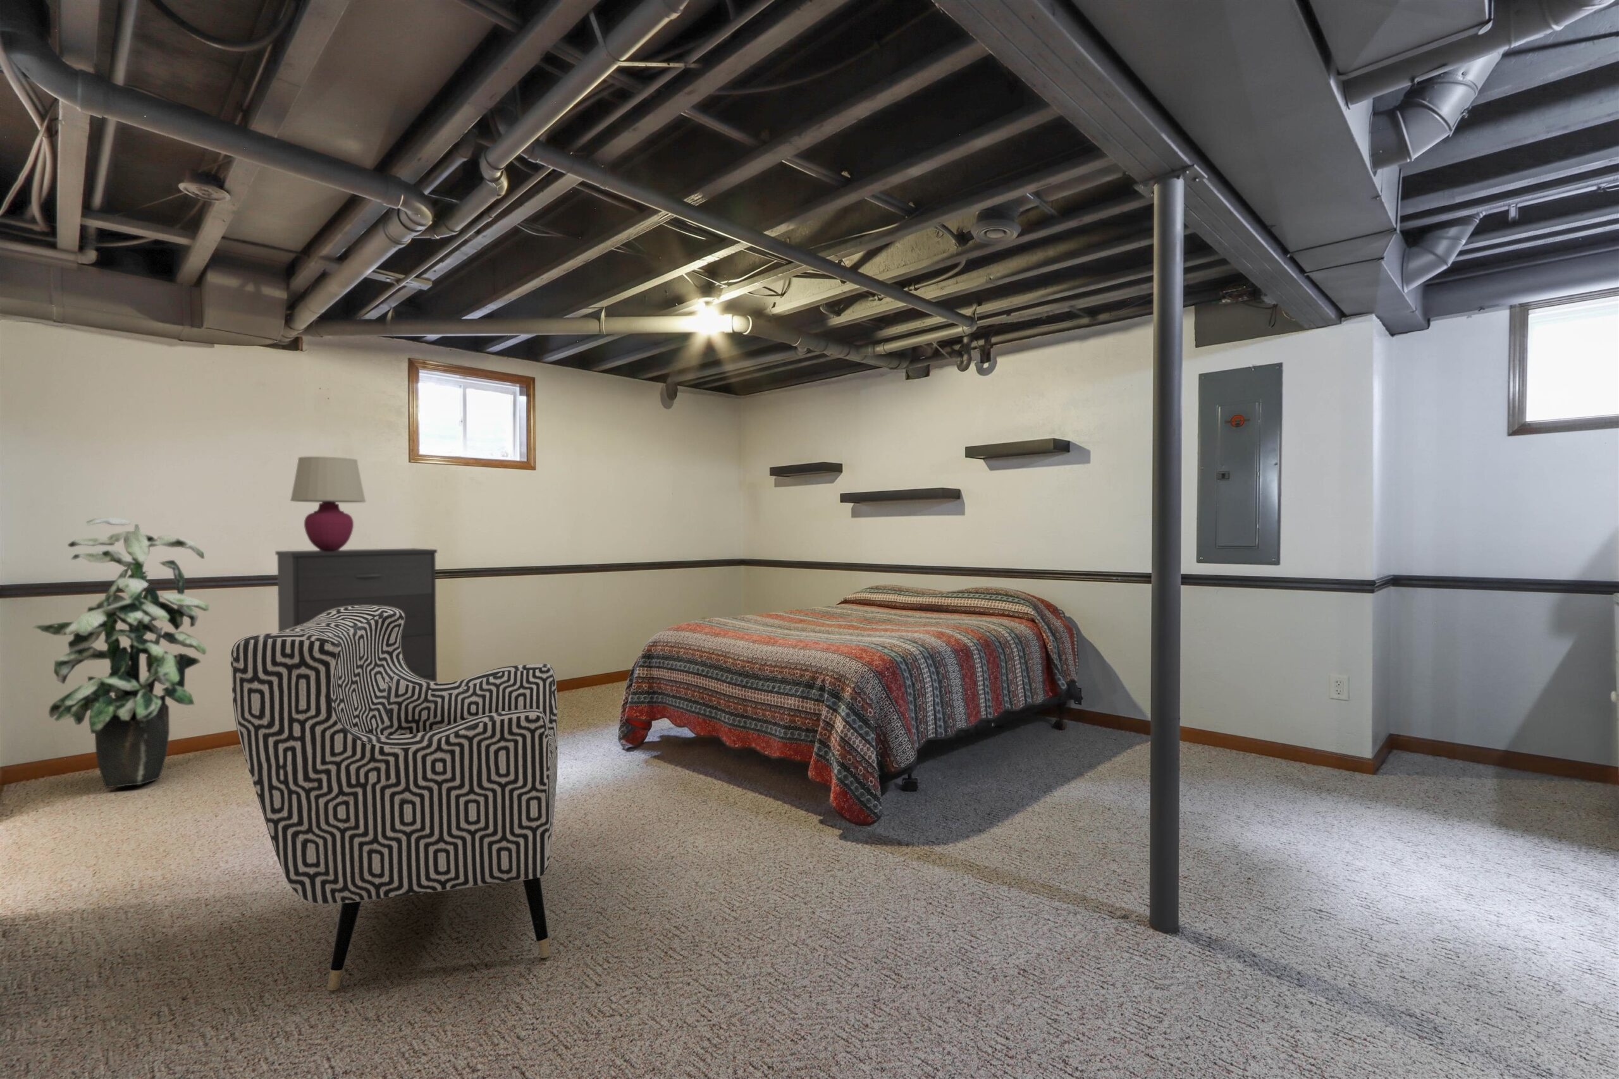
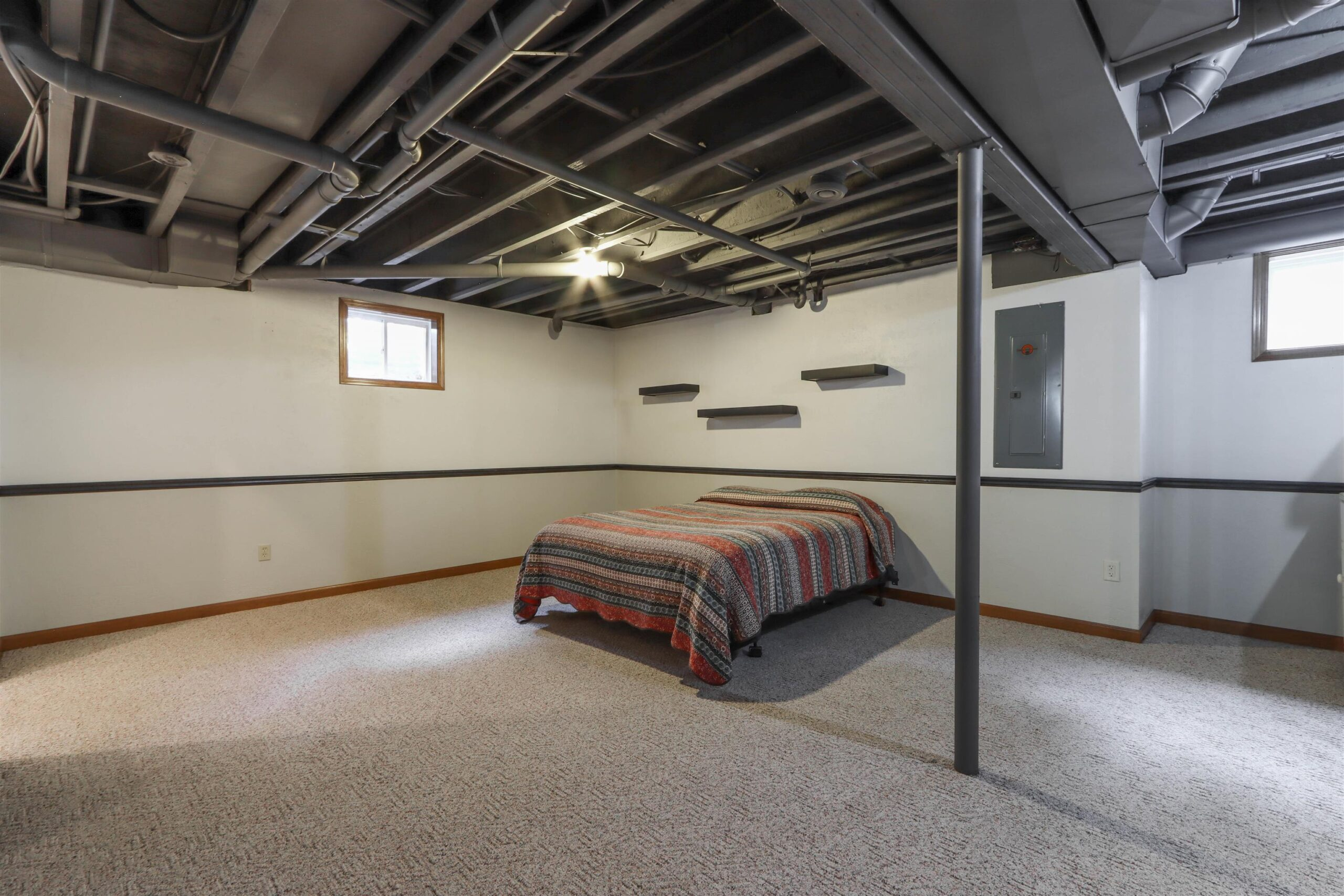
- table lamp [289,455,366,552]
- dresser [275,548,437,682]
- armchair [230,606,559,991]
- indoor plant [33,517,210,789]
